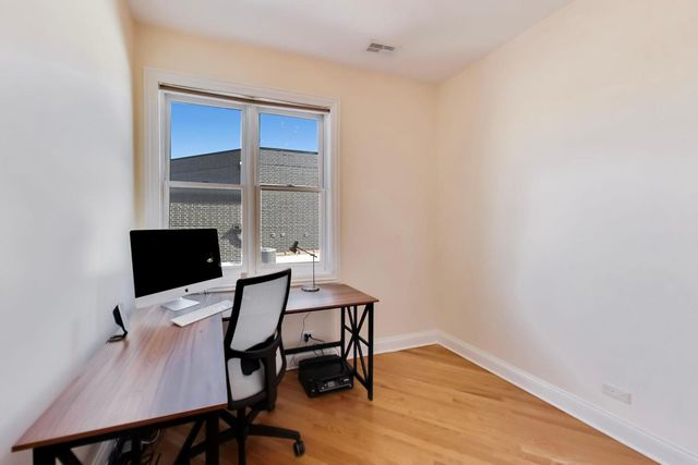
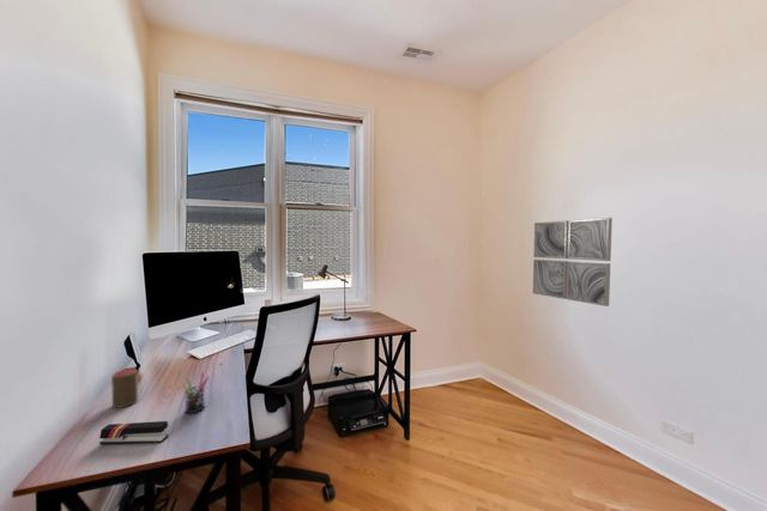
+ cup [110,367,139,409]
+ pen holder [181,371,211,414]
+ wall art [532,217,614,308]
+ stapler [98,420,170,445]
